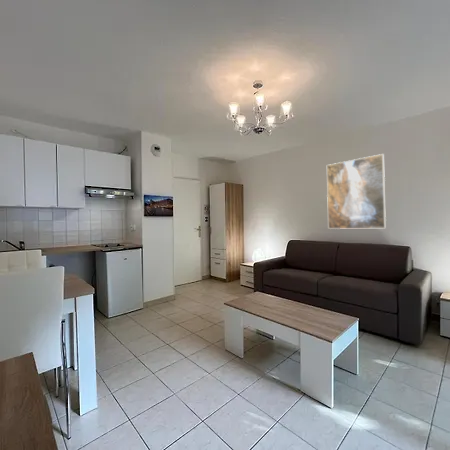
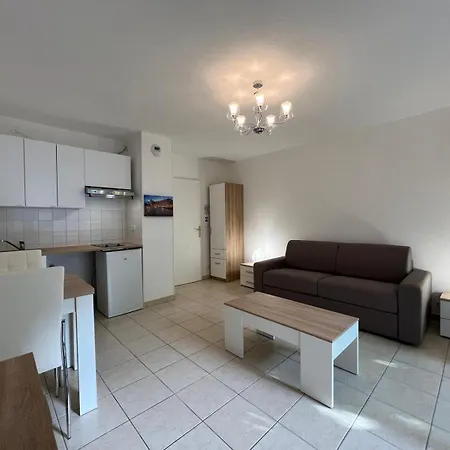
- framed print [326,153,387,230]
